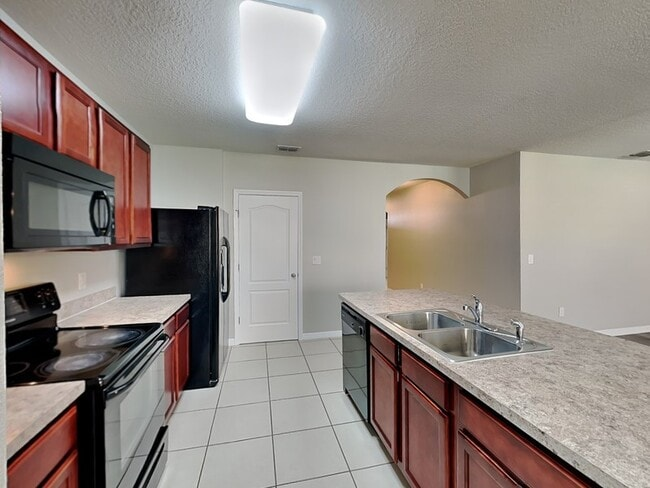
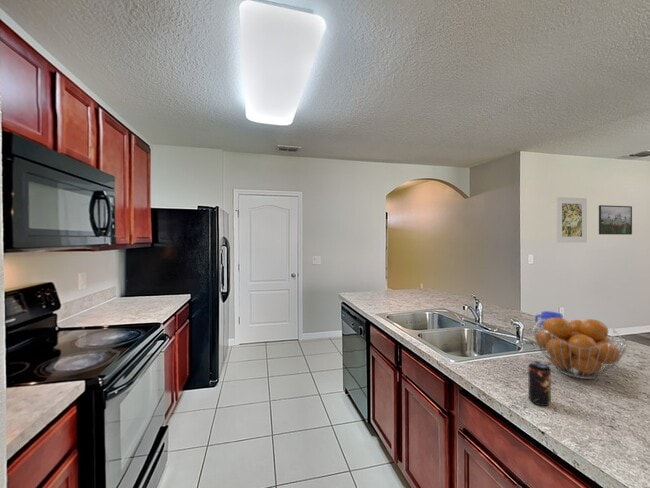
+ mug [534,310,564,330]
+ fruit basket [532,318,628,380]
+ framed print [555,196,588,244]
+ beverage can [527,360,552,407]
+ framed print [598,204,633,236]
